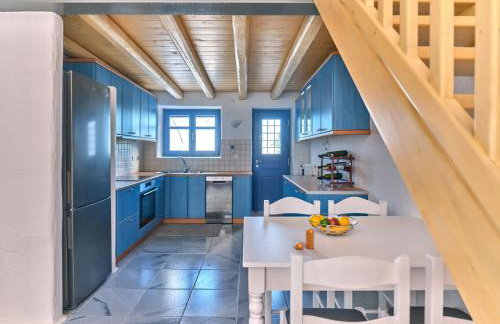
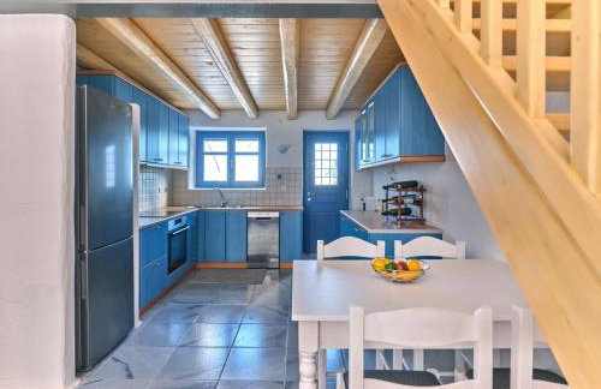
- pepper shaker [294,227,315,250]
